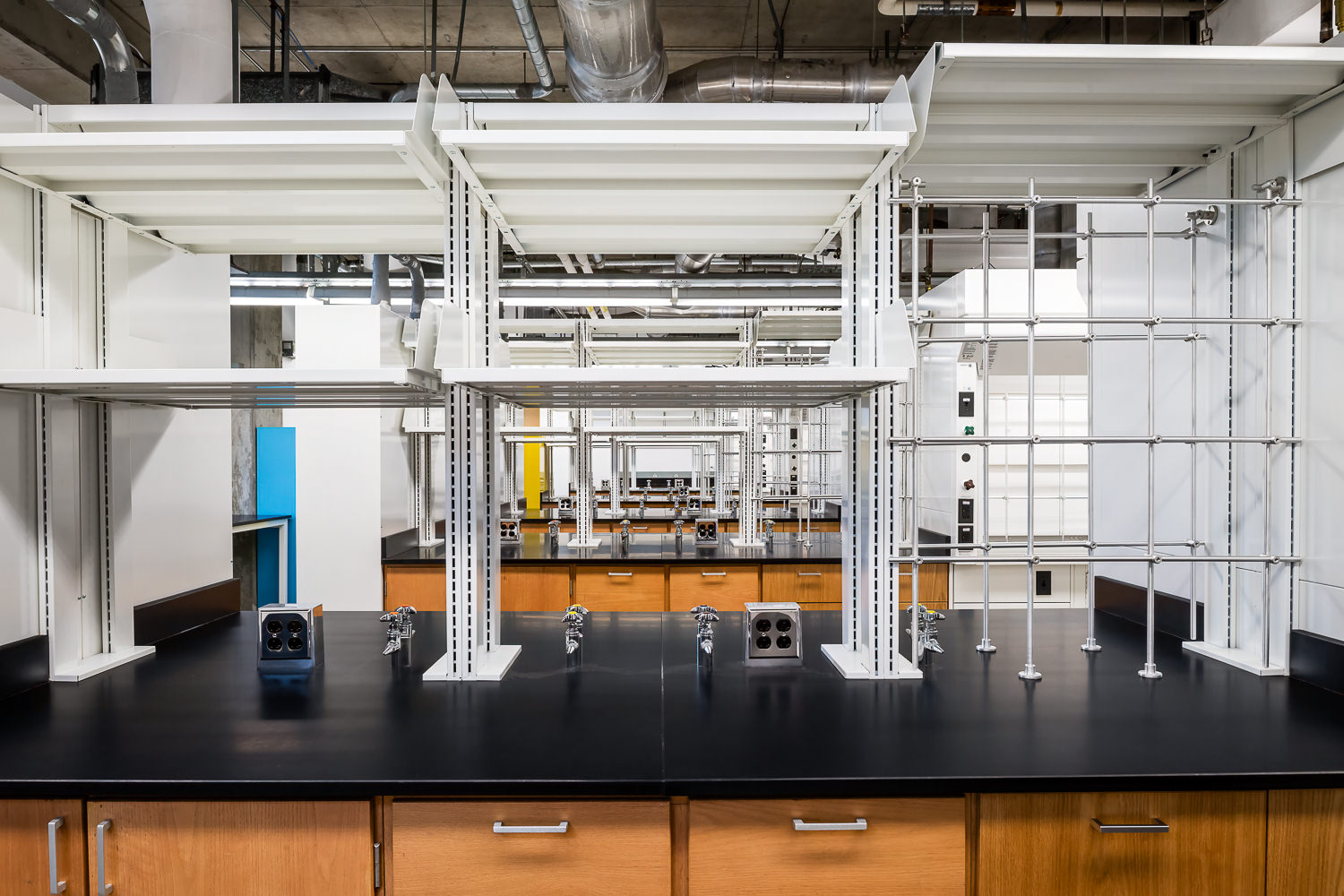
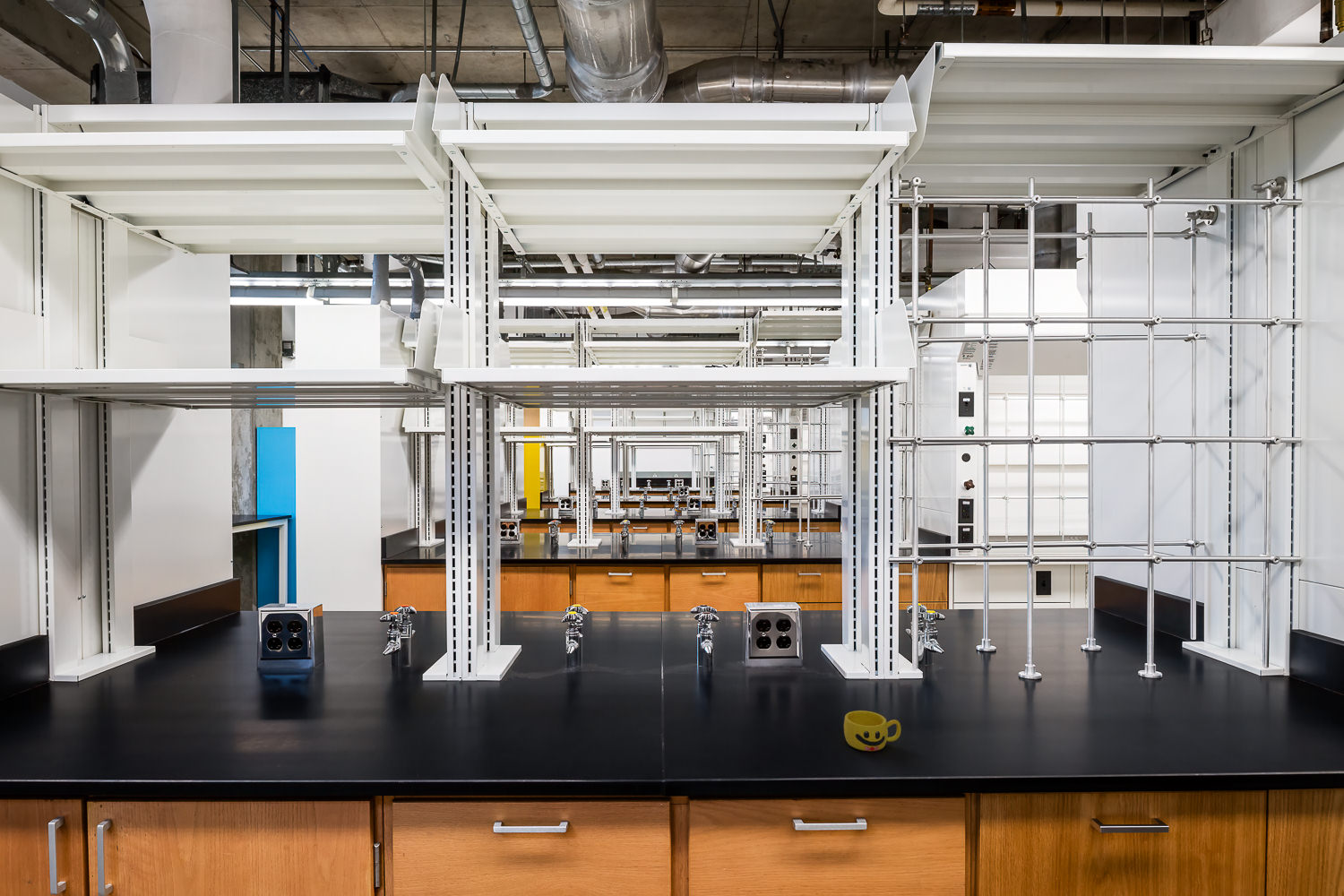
+ cup [843,710,901,752]
